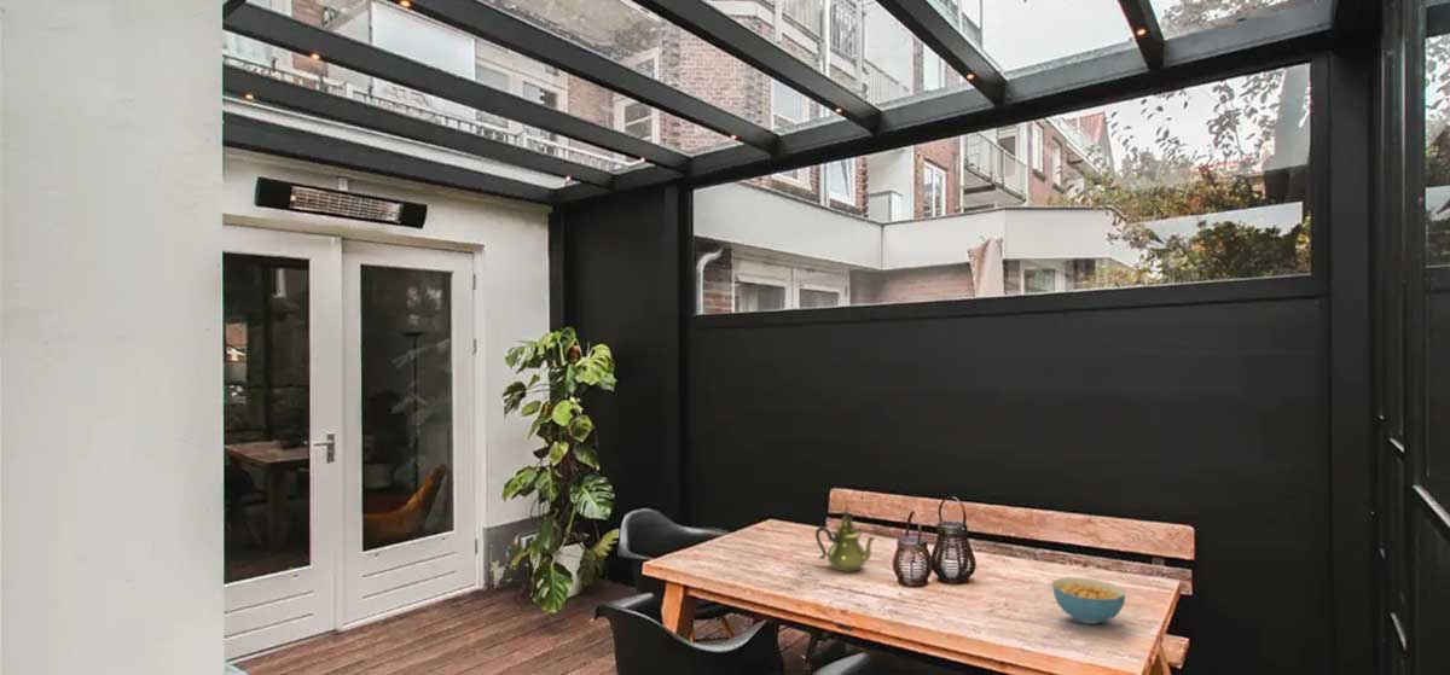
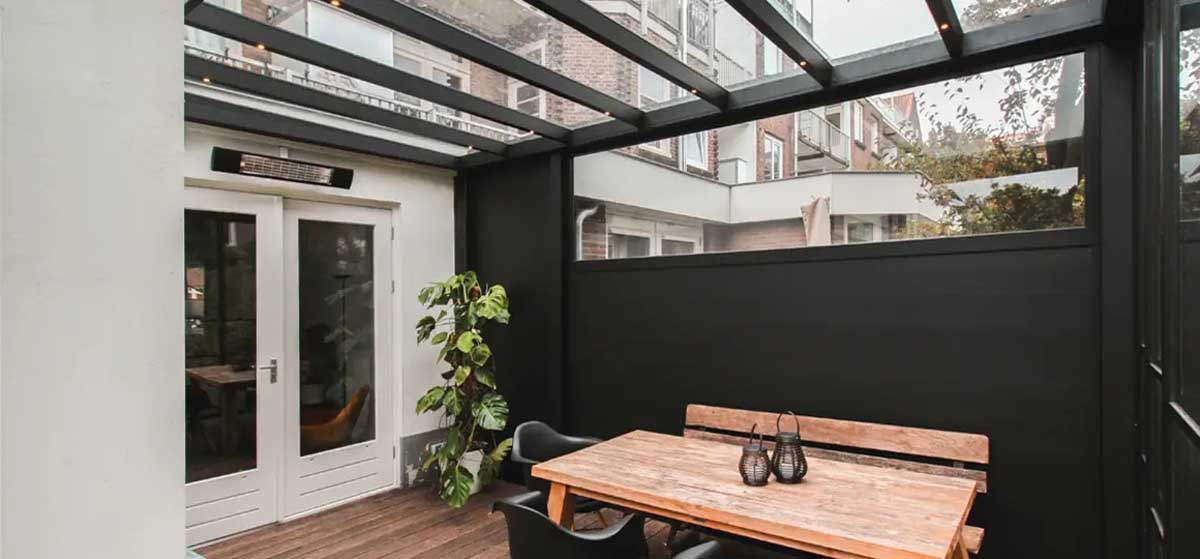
- teapot [814,505,877,574]
- cereal bowl [1051,576,1126,625]
